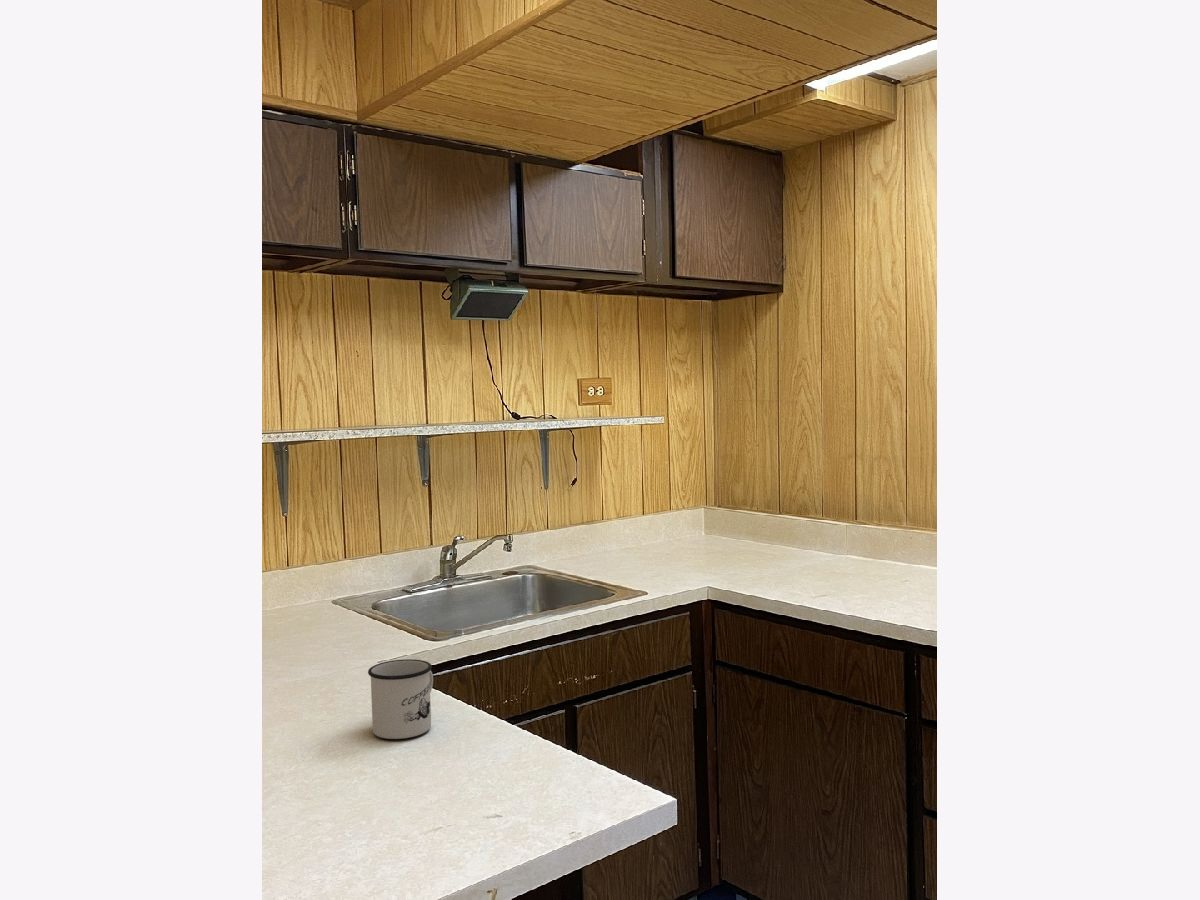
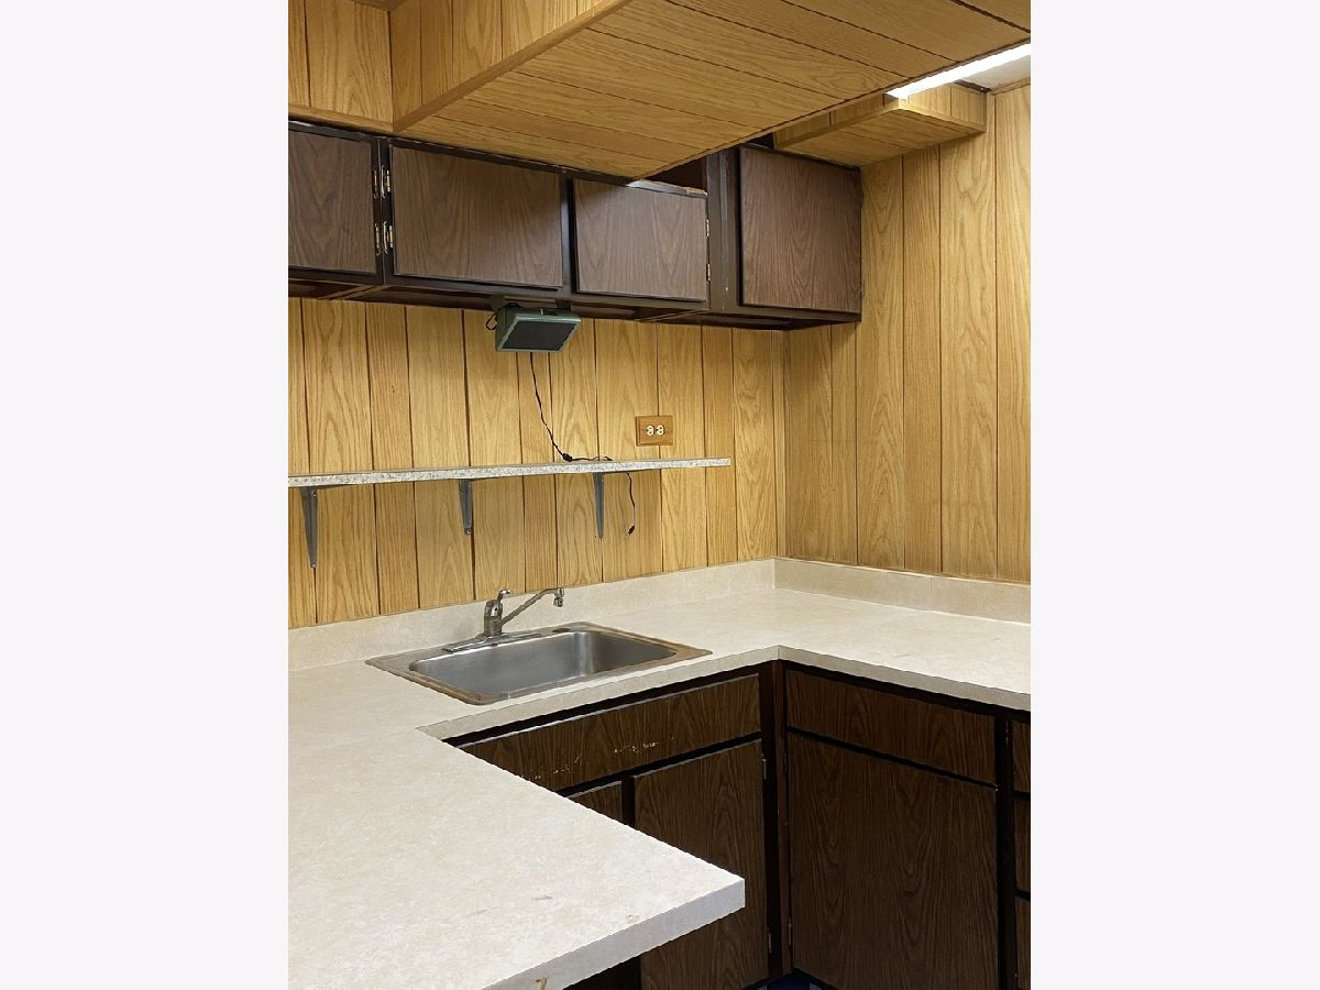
- mug [367,658,434,740]
